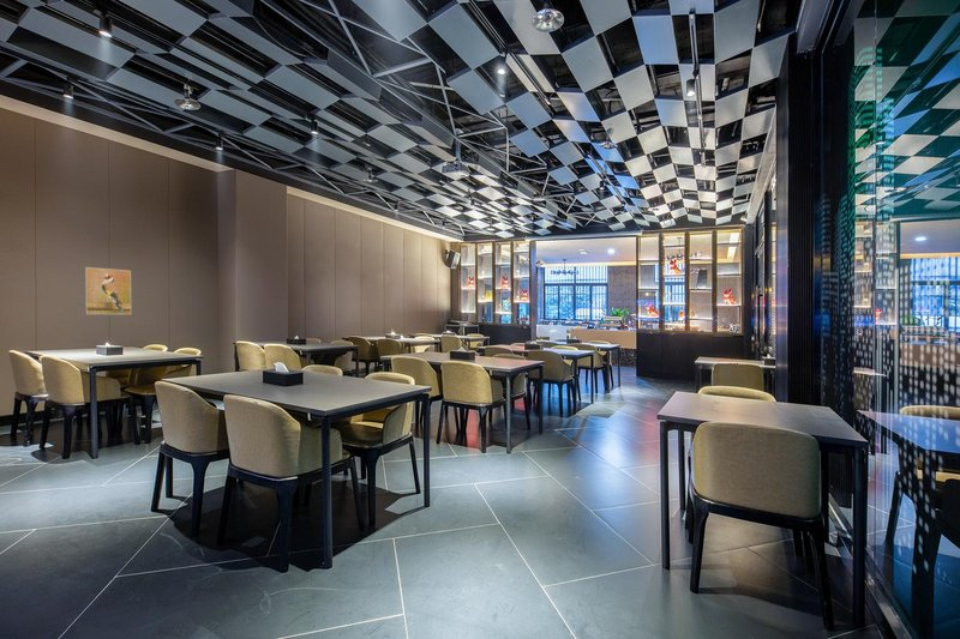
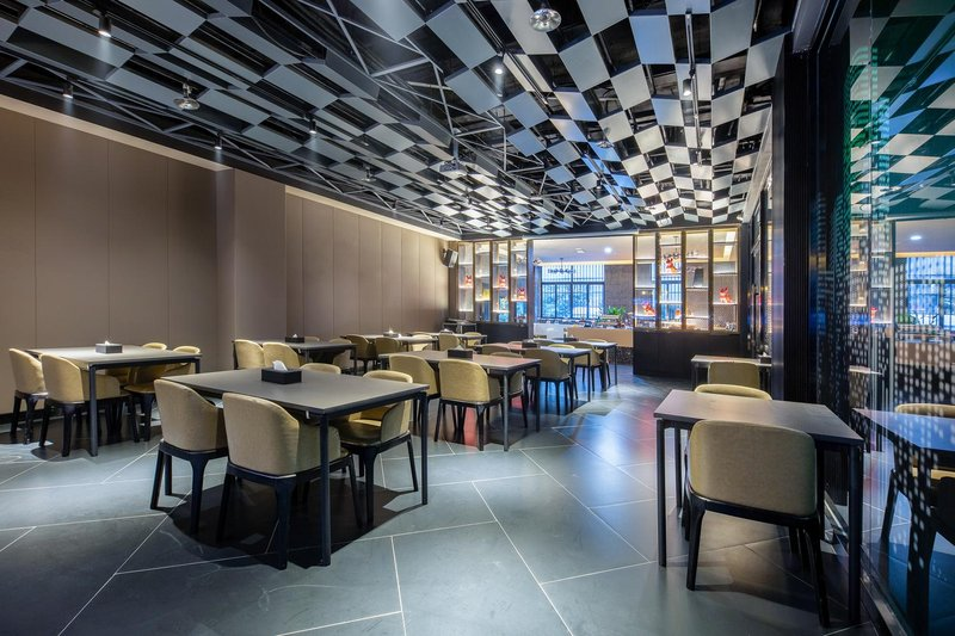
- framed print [84,266,132,315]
